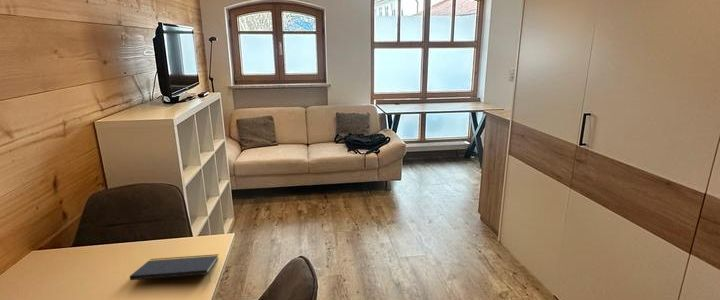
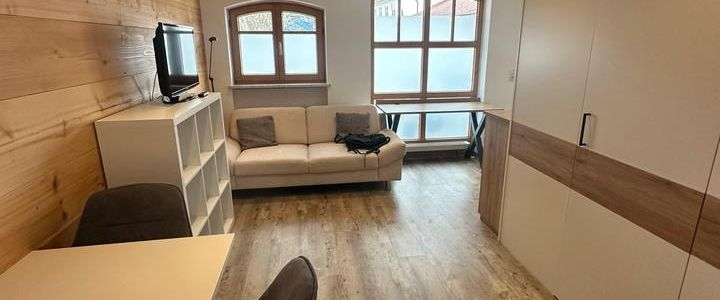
- notepad [129,253,220,284]
